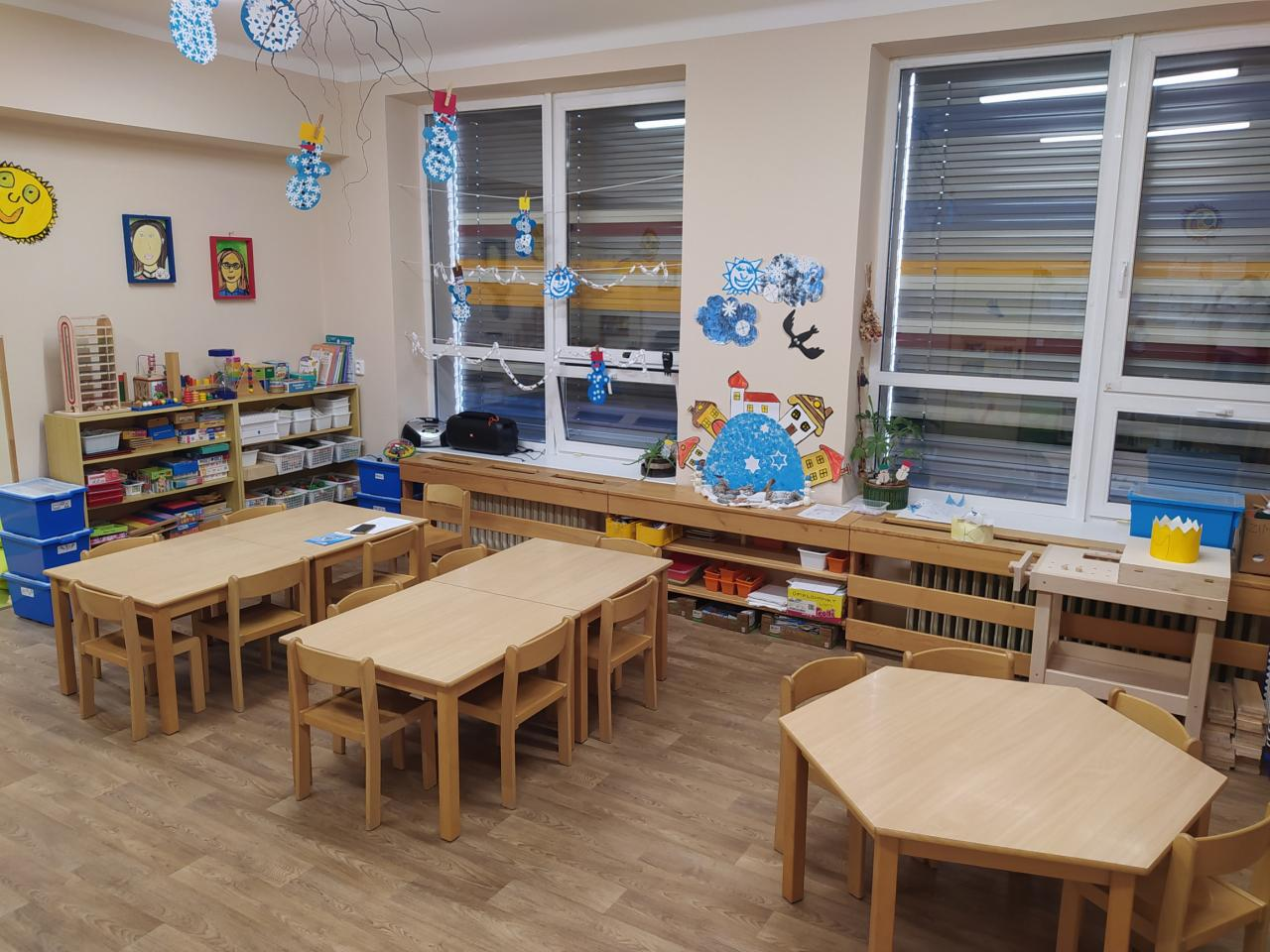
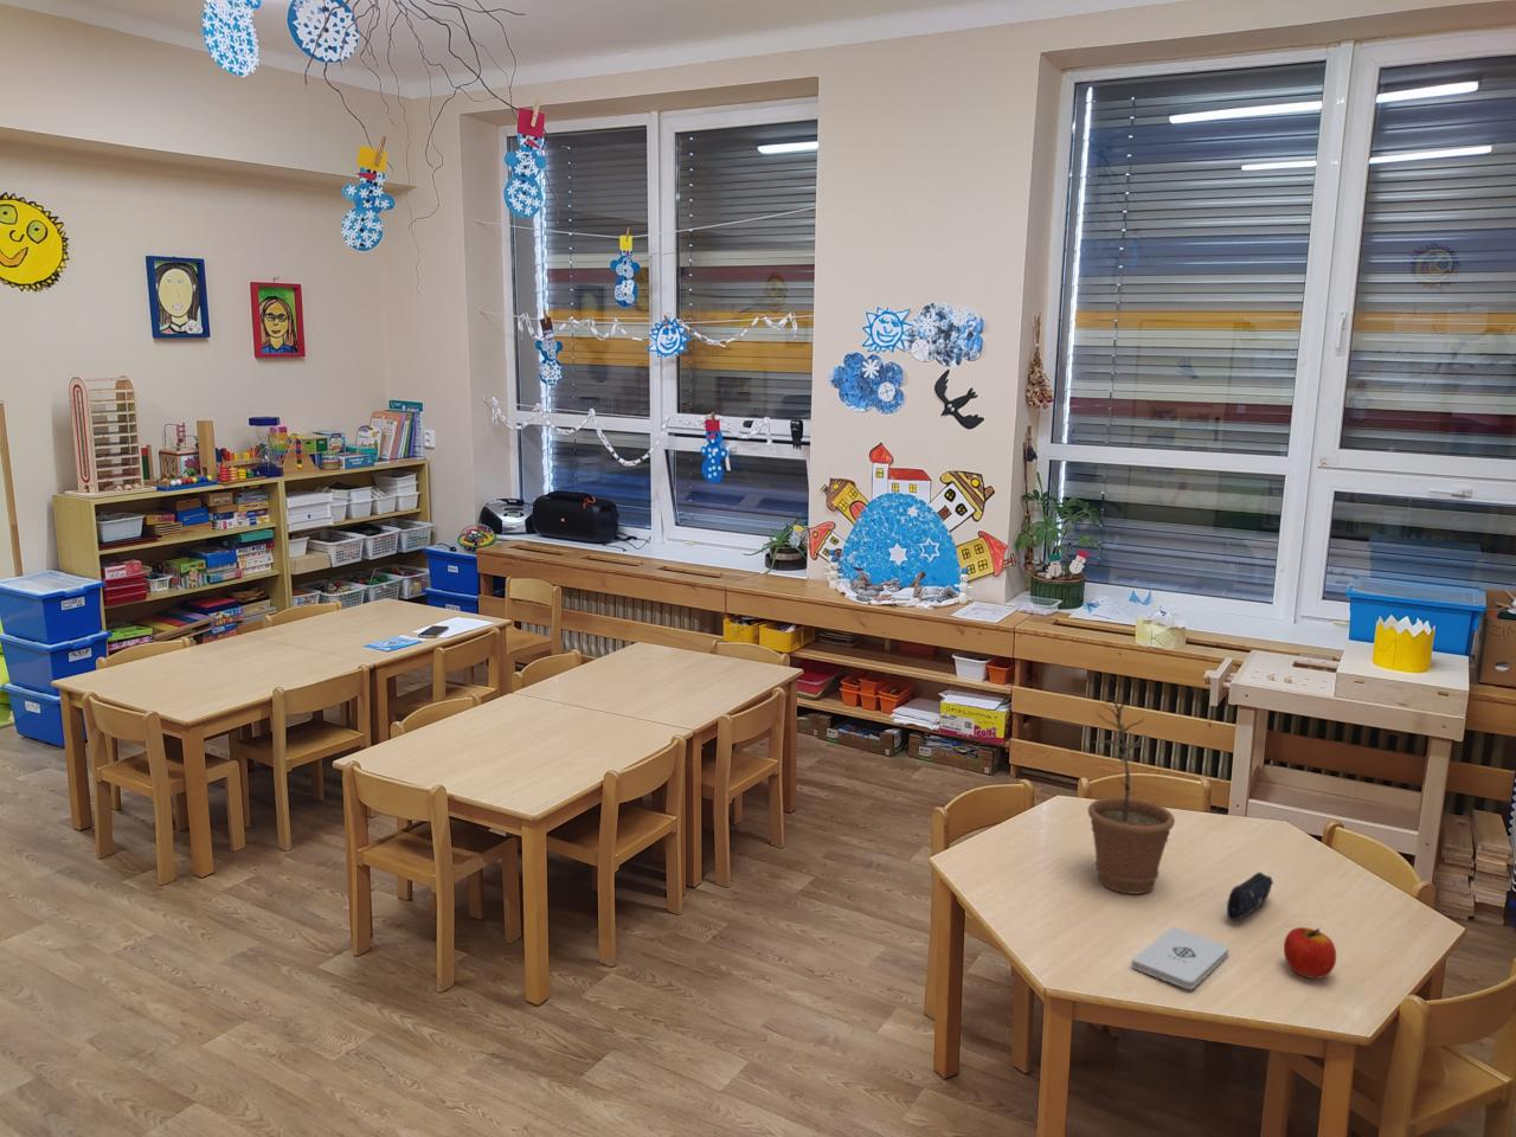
+ apple [1283,926,1337,979]
+ notepad [1130,924,1231,990]
+ pencil case [1226,871,1275,922]
+ plant pot [1087,692,1176,895]
